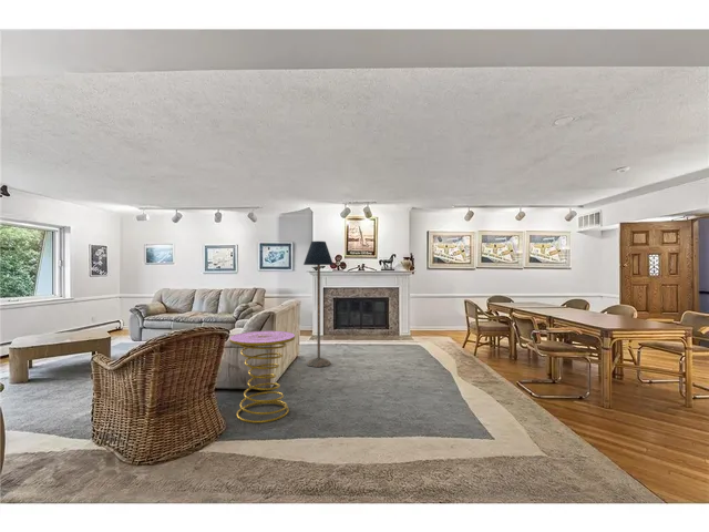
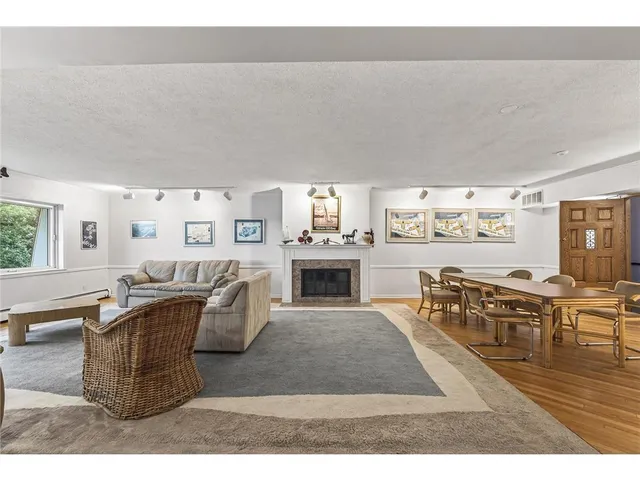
- floor lamp [302,241,335,368]
- side table [228,330,296,424]
